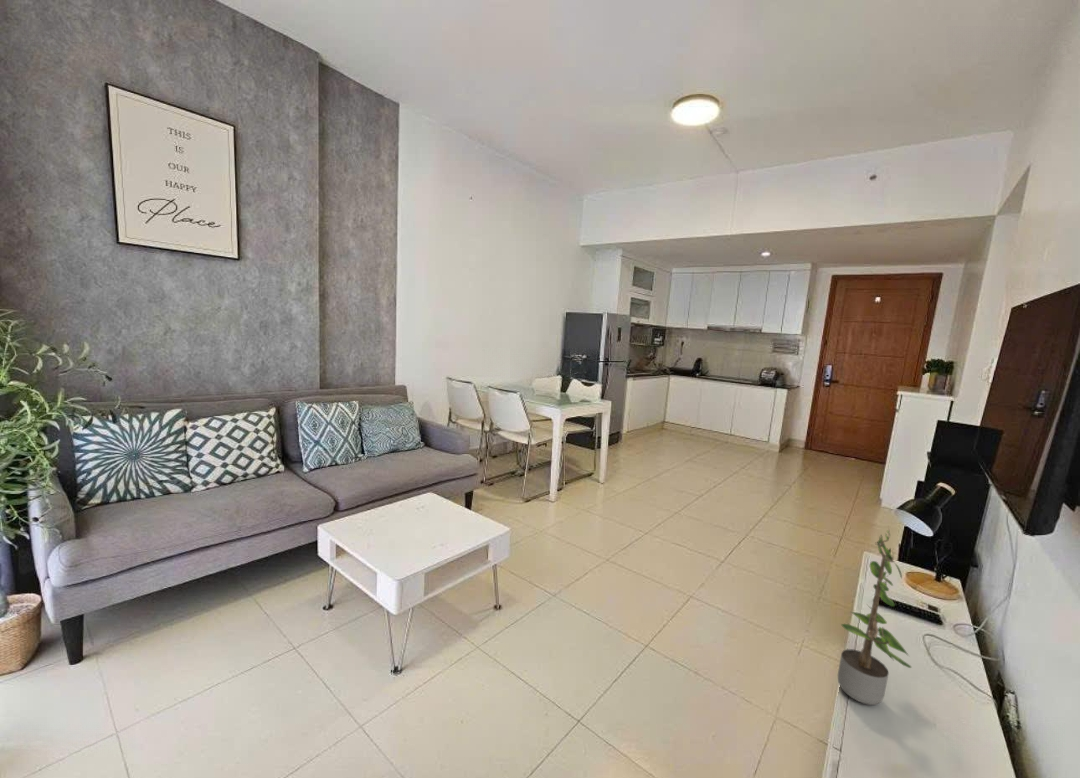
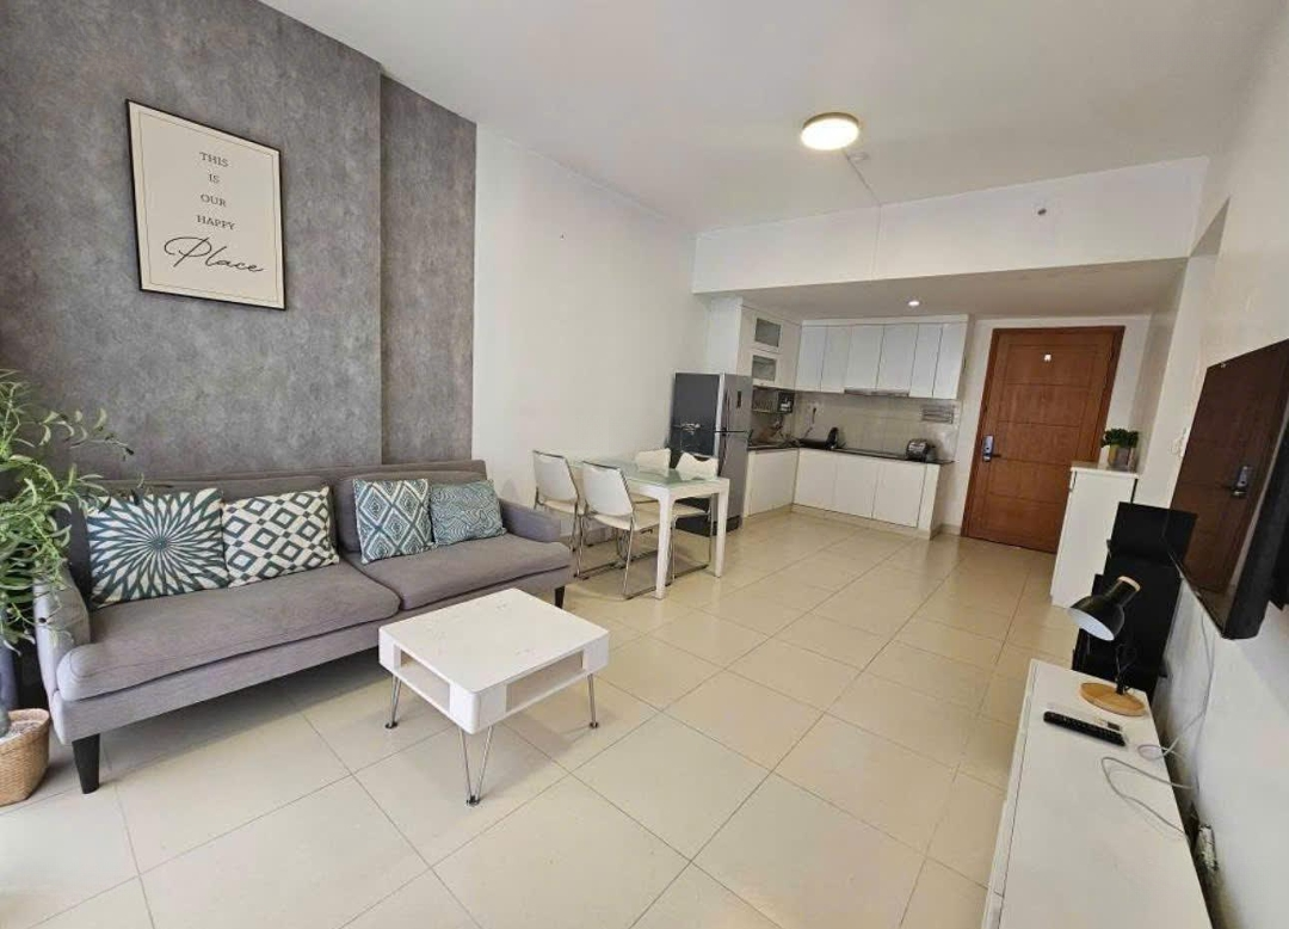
- potted plant [837,525,913,706]
